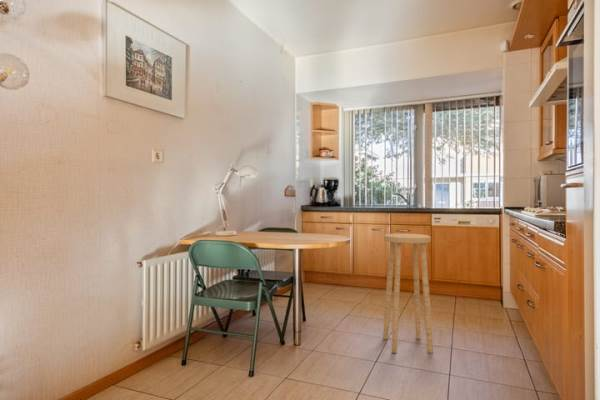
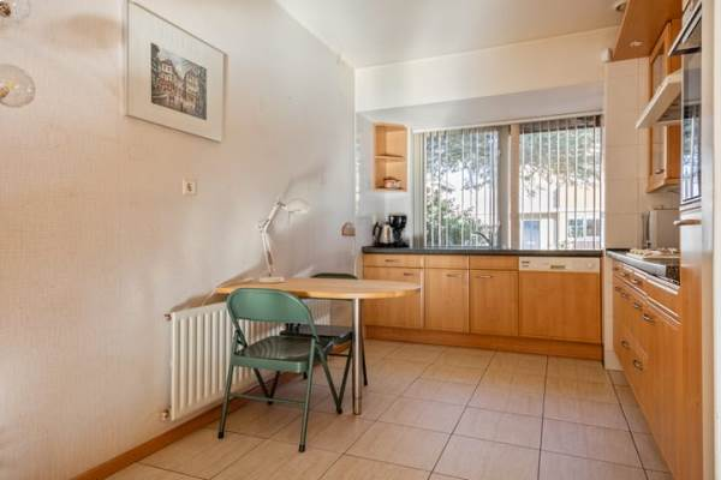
- stool [382,233,434,354]
